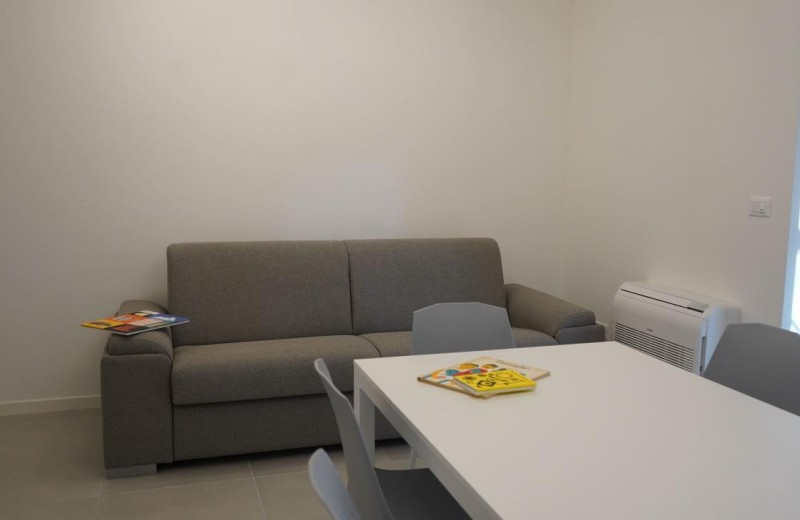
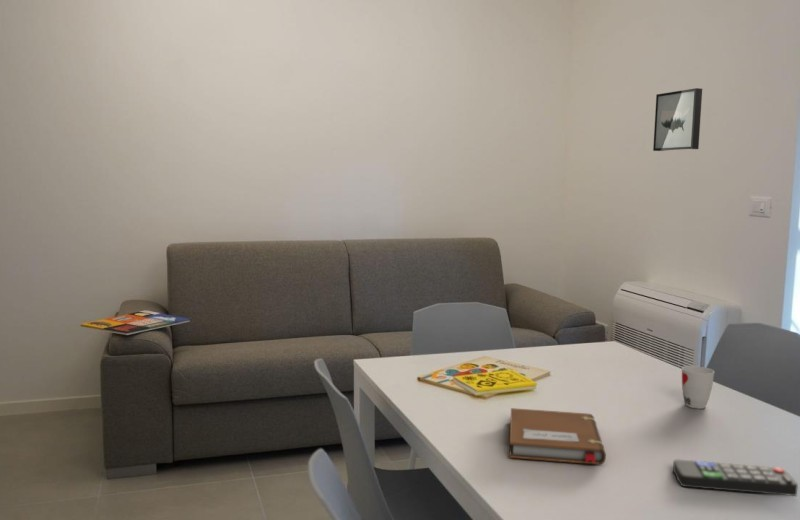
+ remote control [672,459,799,497]
+ notebook [508,407,607,465]
+ wall art [652,87,703,152]
+ cup [681,365,715,410]
